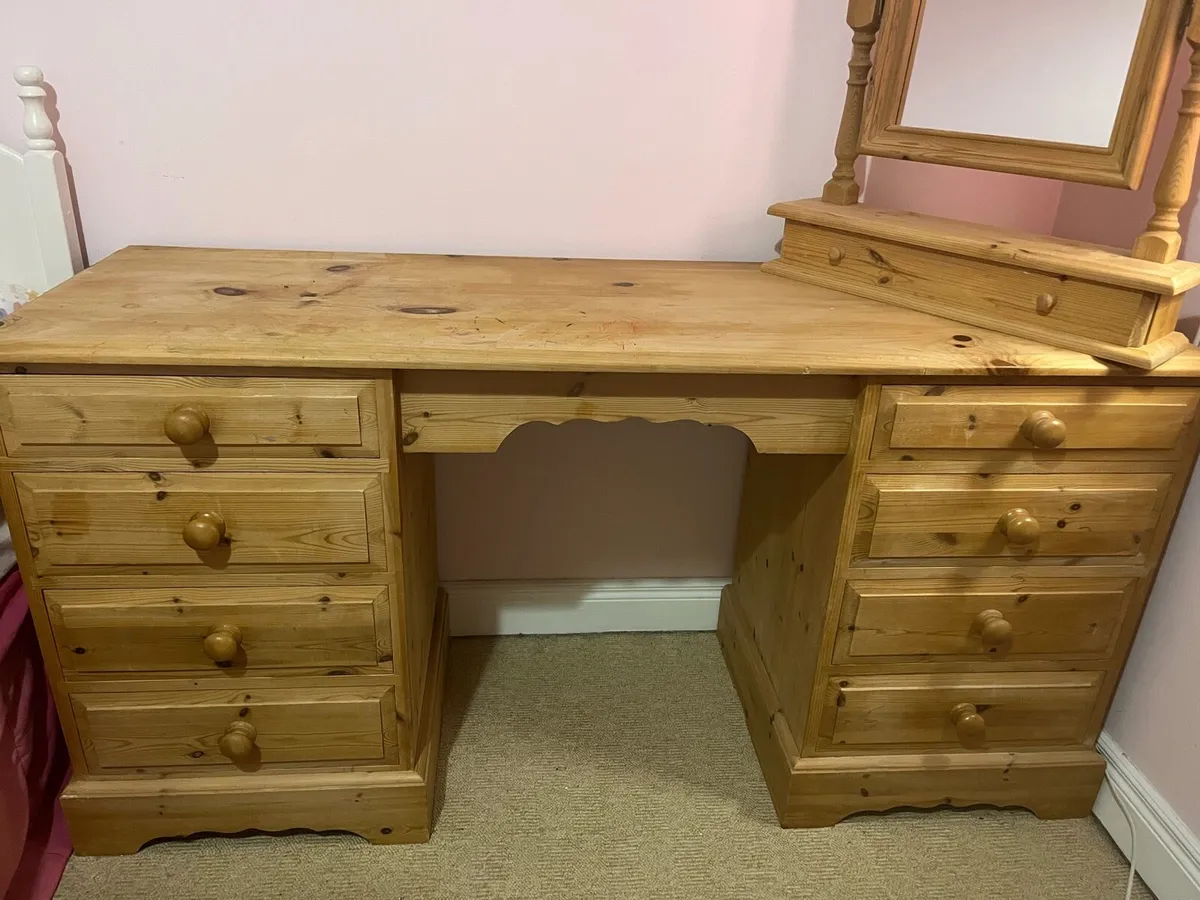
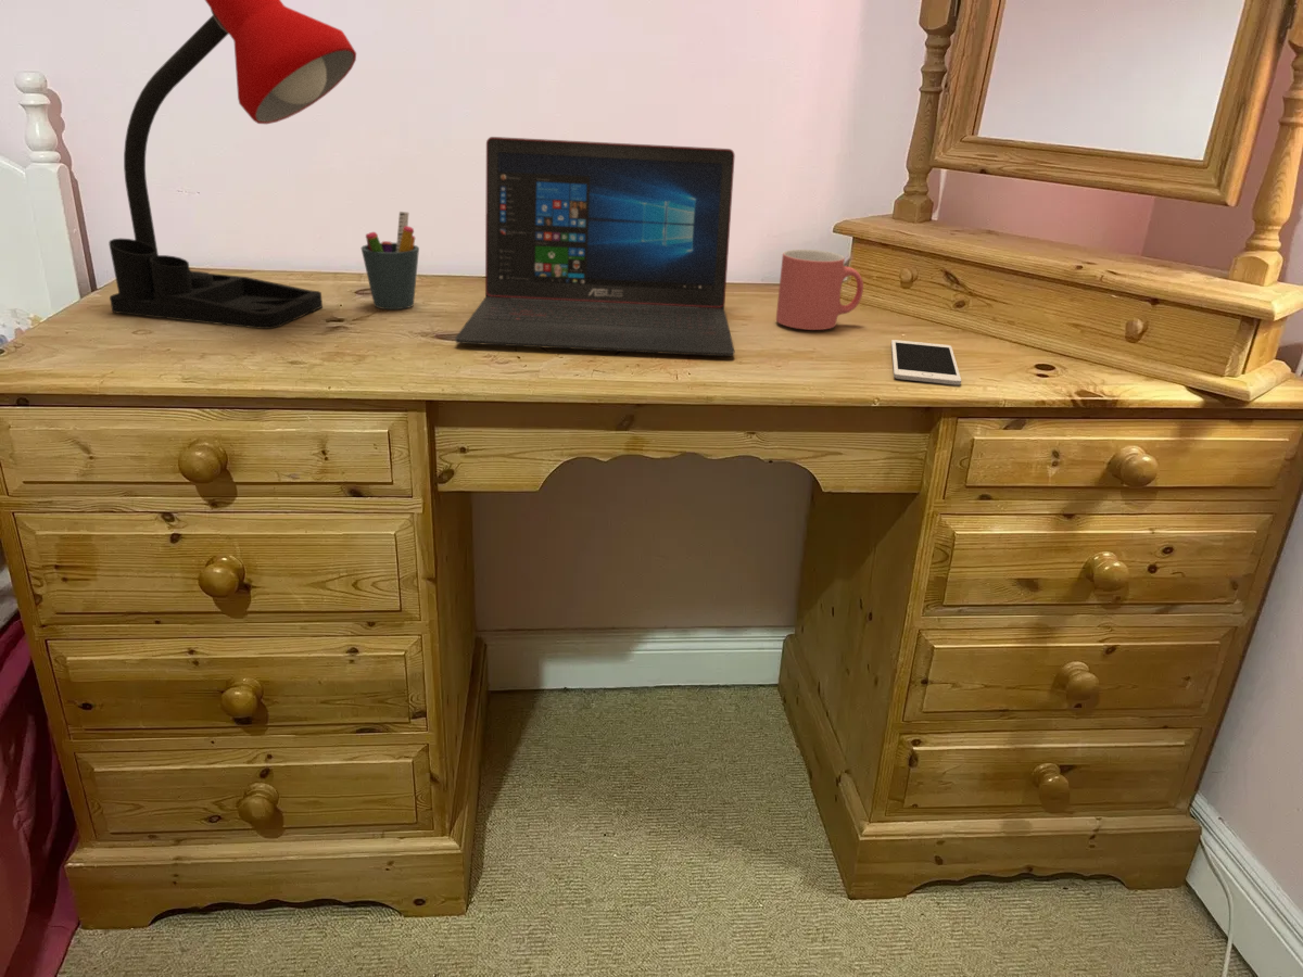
+ cell phone [890,339,962,385]
+ laptop [454,136,736,357]
+ mug [775,249,864,331]
+ desk lamp [107,0,357,330]
+ pen holder [360,211,420,310]
